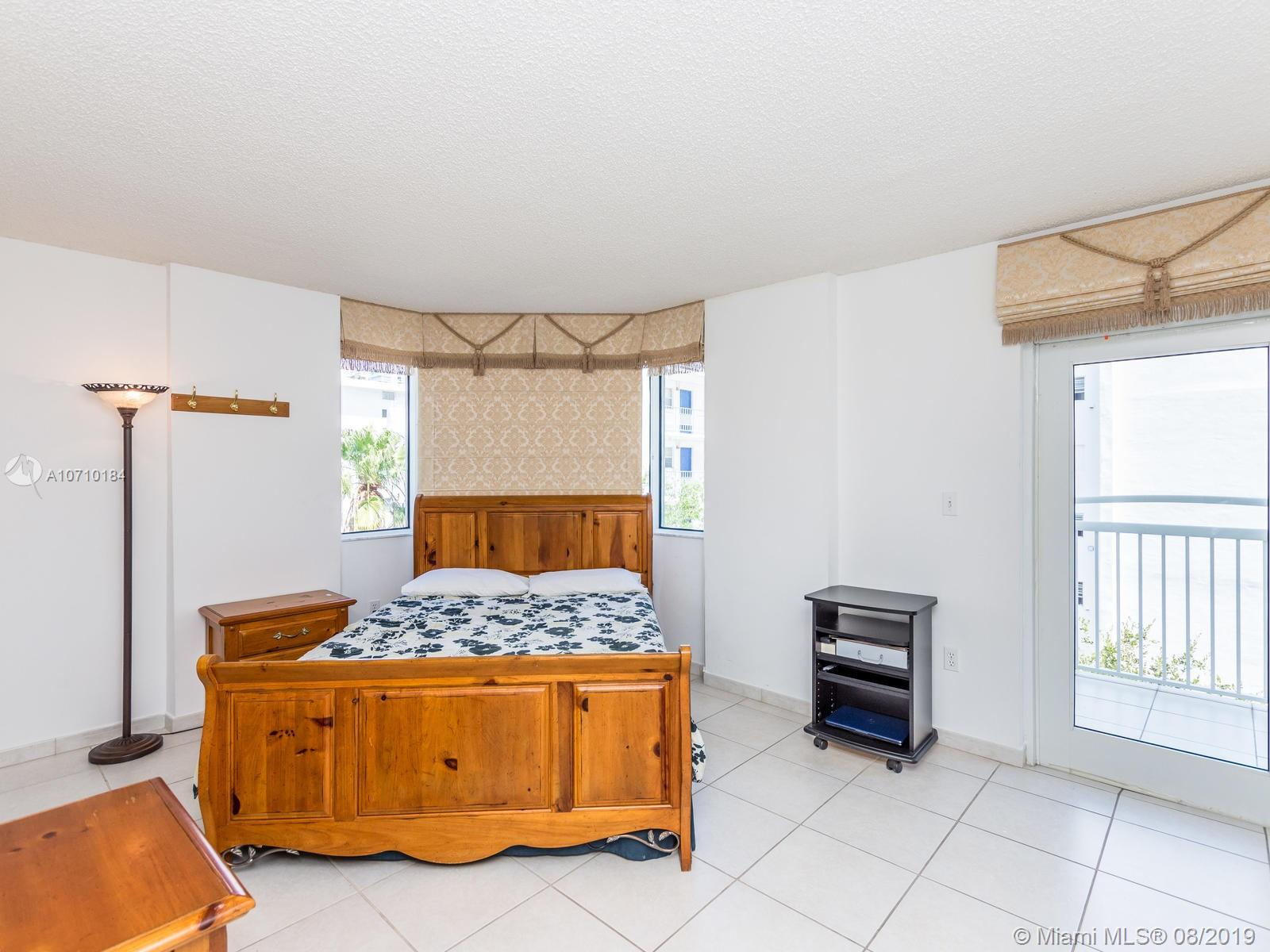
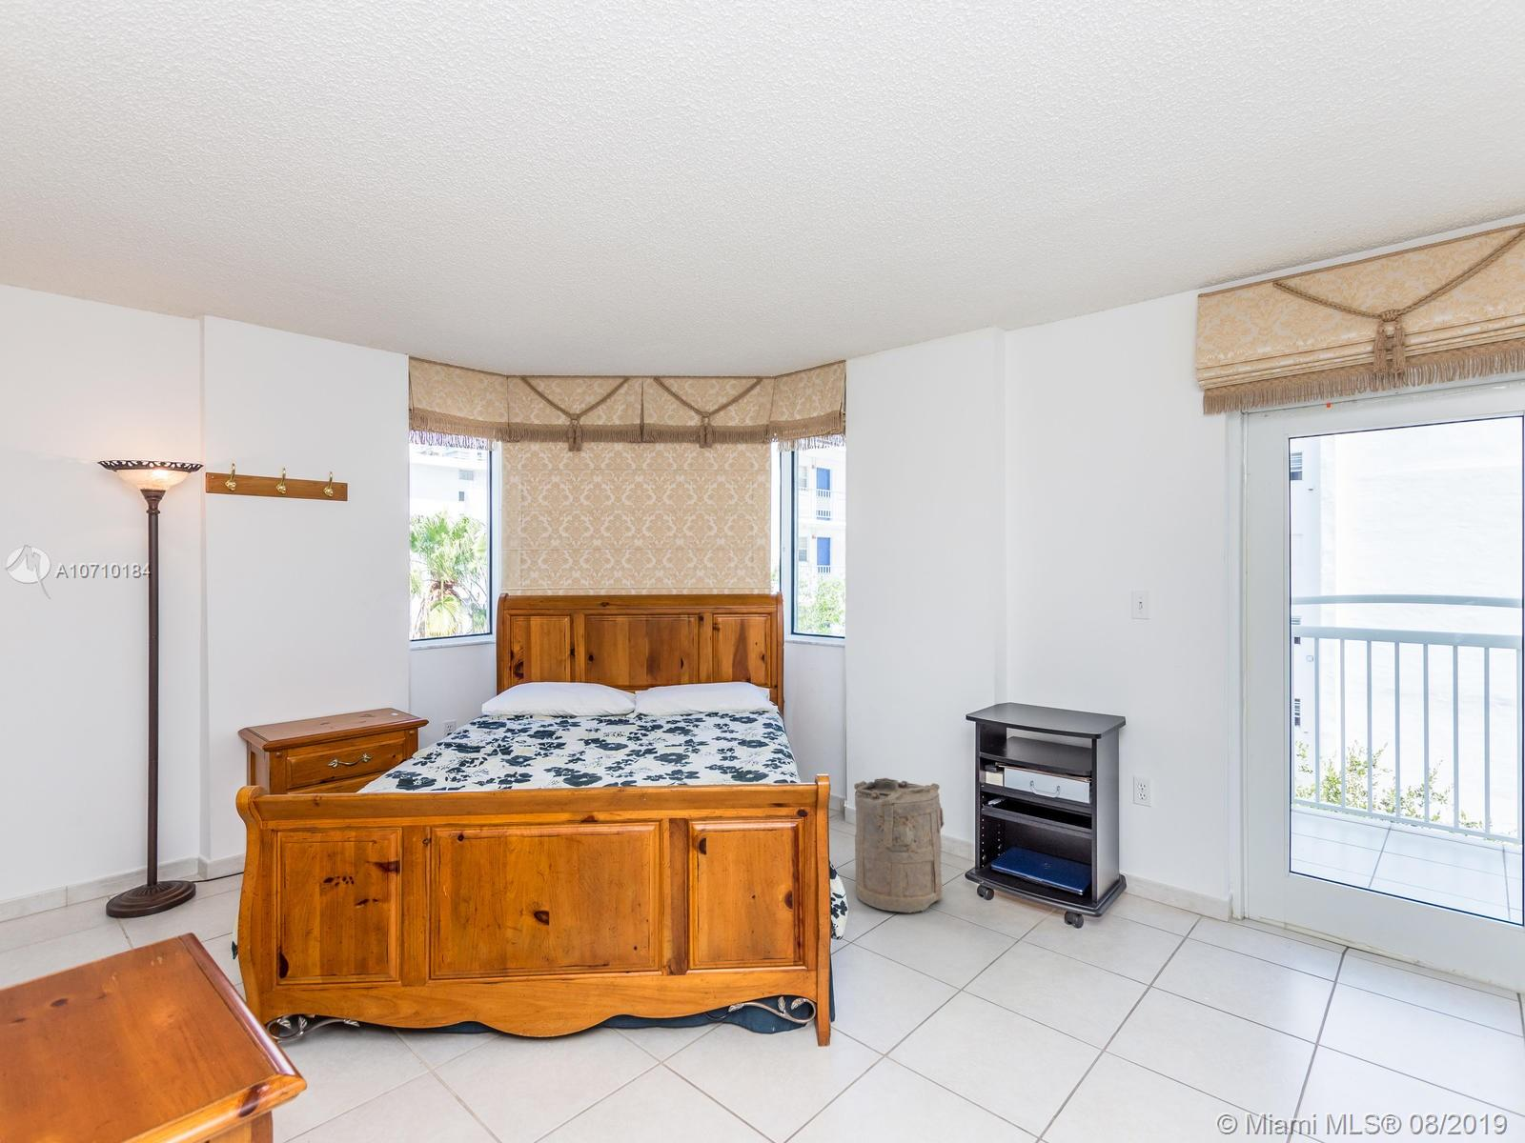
+ laundry hamper [853,777,945,914]
